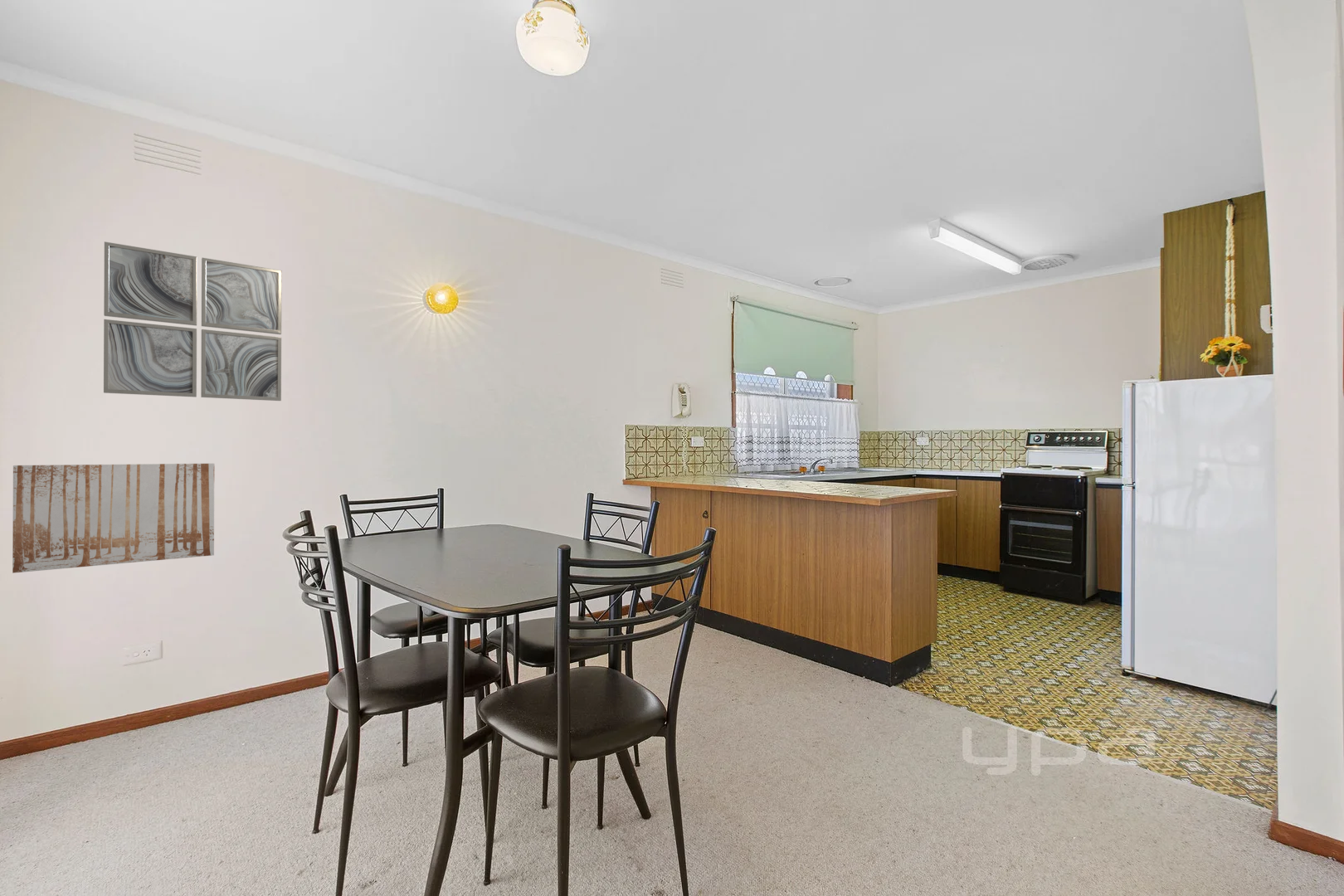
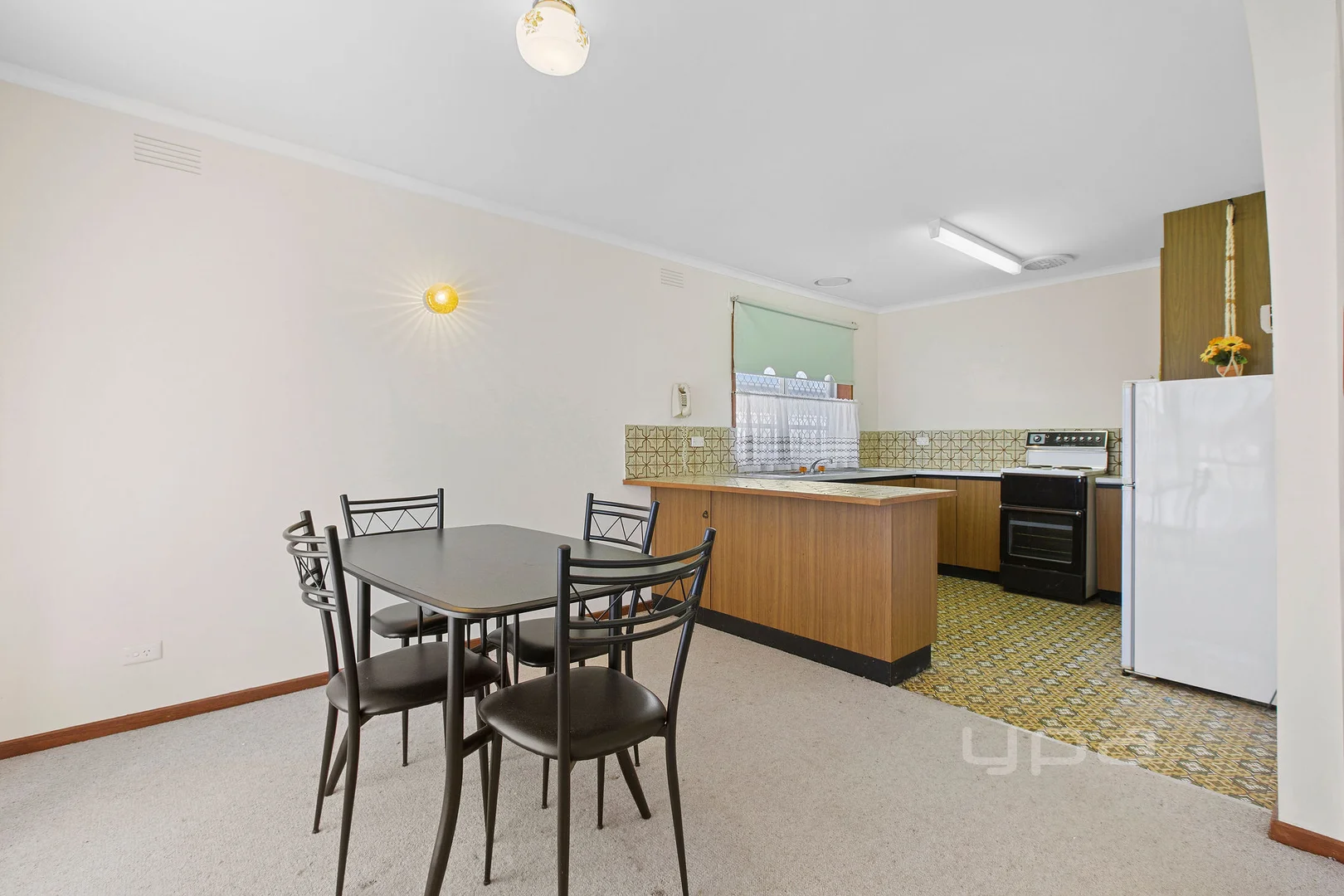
- wall art [103,241,283,402]
- wall art [12,463,216,574]
